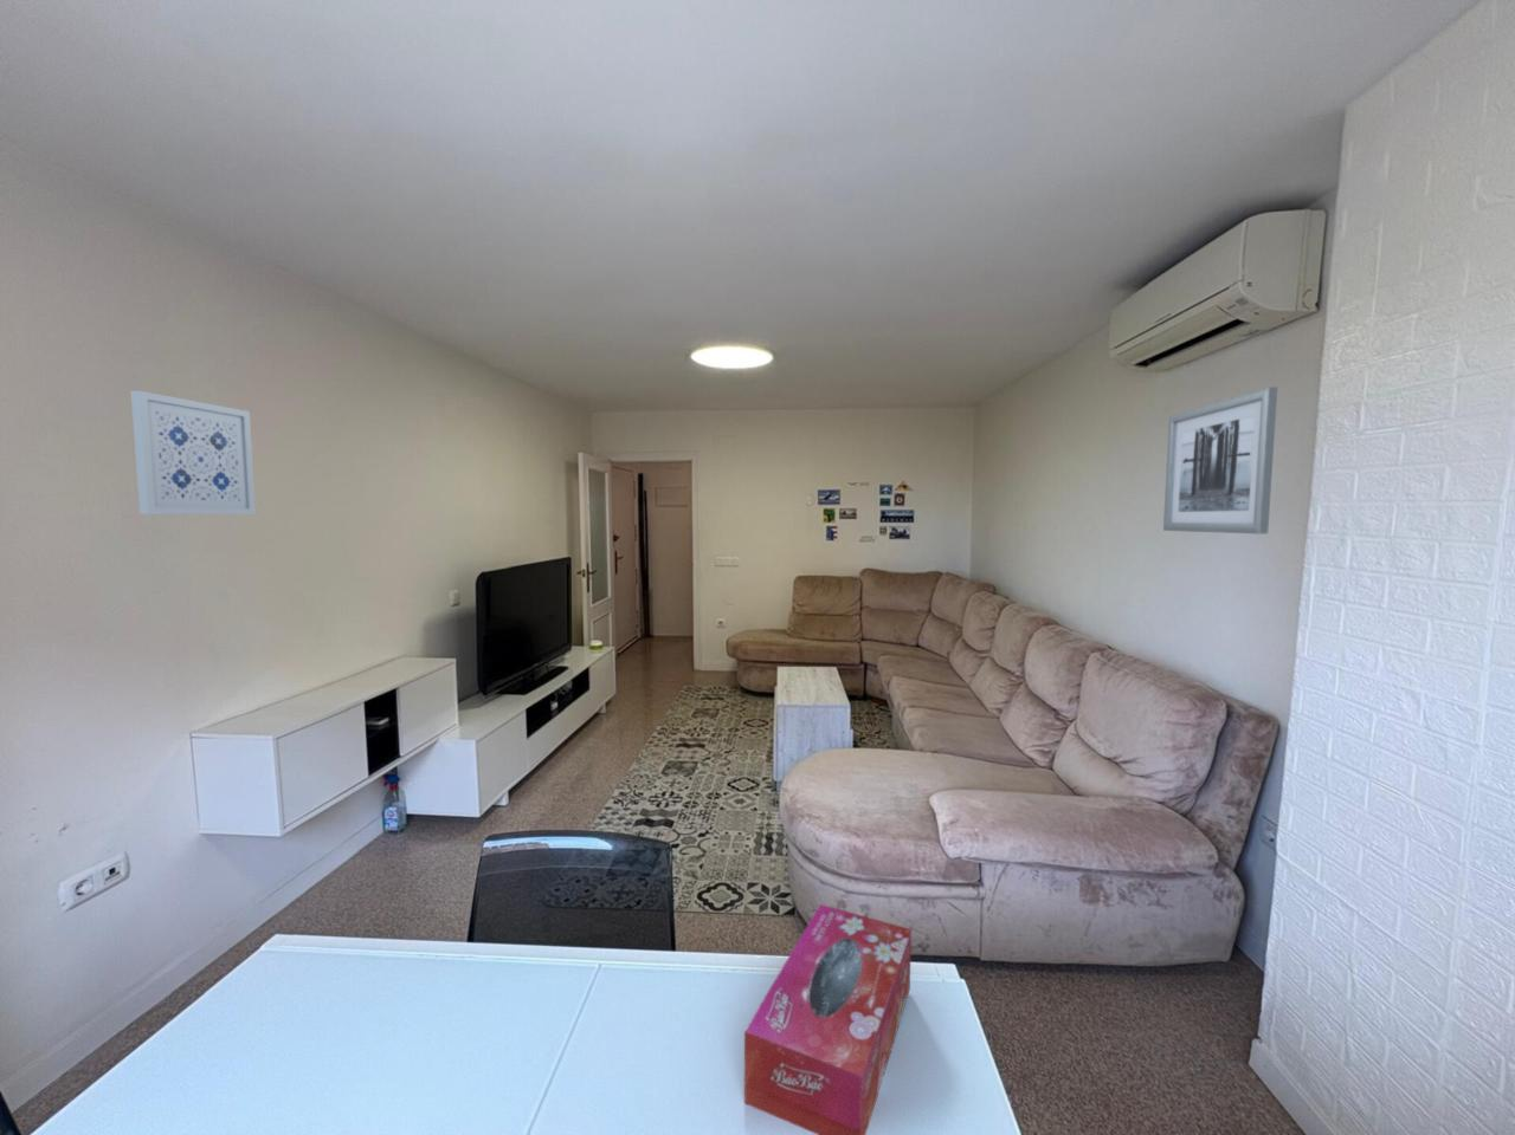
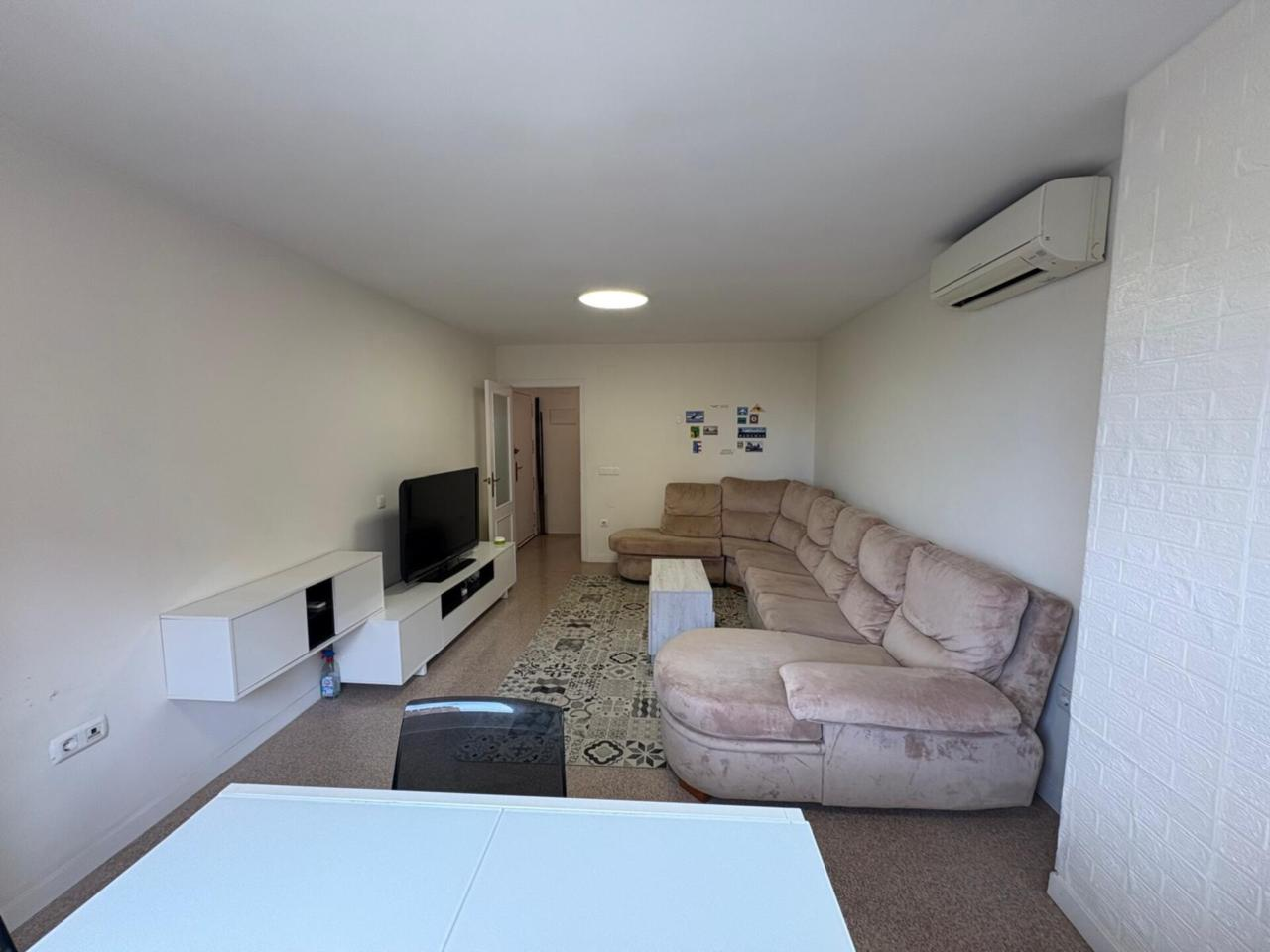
- wall art [129,389,256,515]
- tissue box [743,904,913,1135]
- wall art [1162,385,1279,534]
